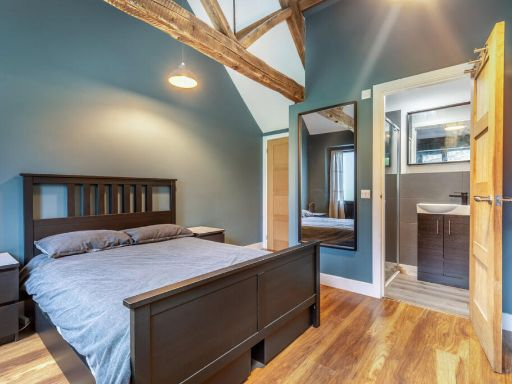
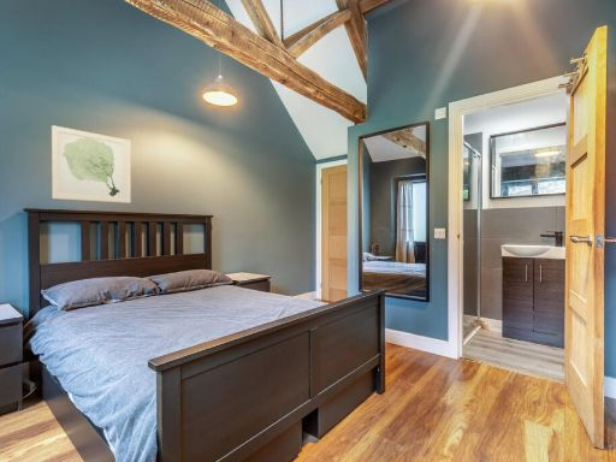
+ wall art [51,124,132,205]
